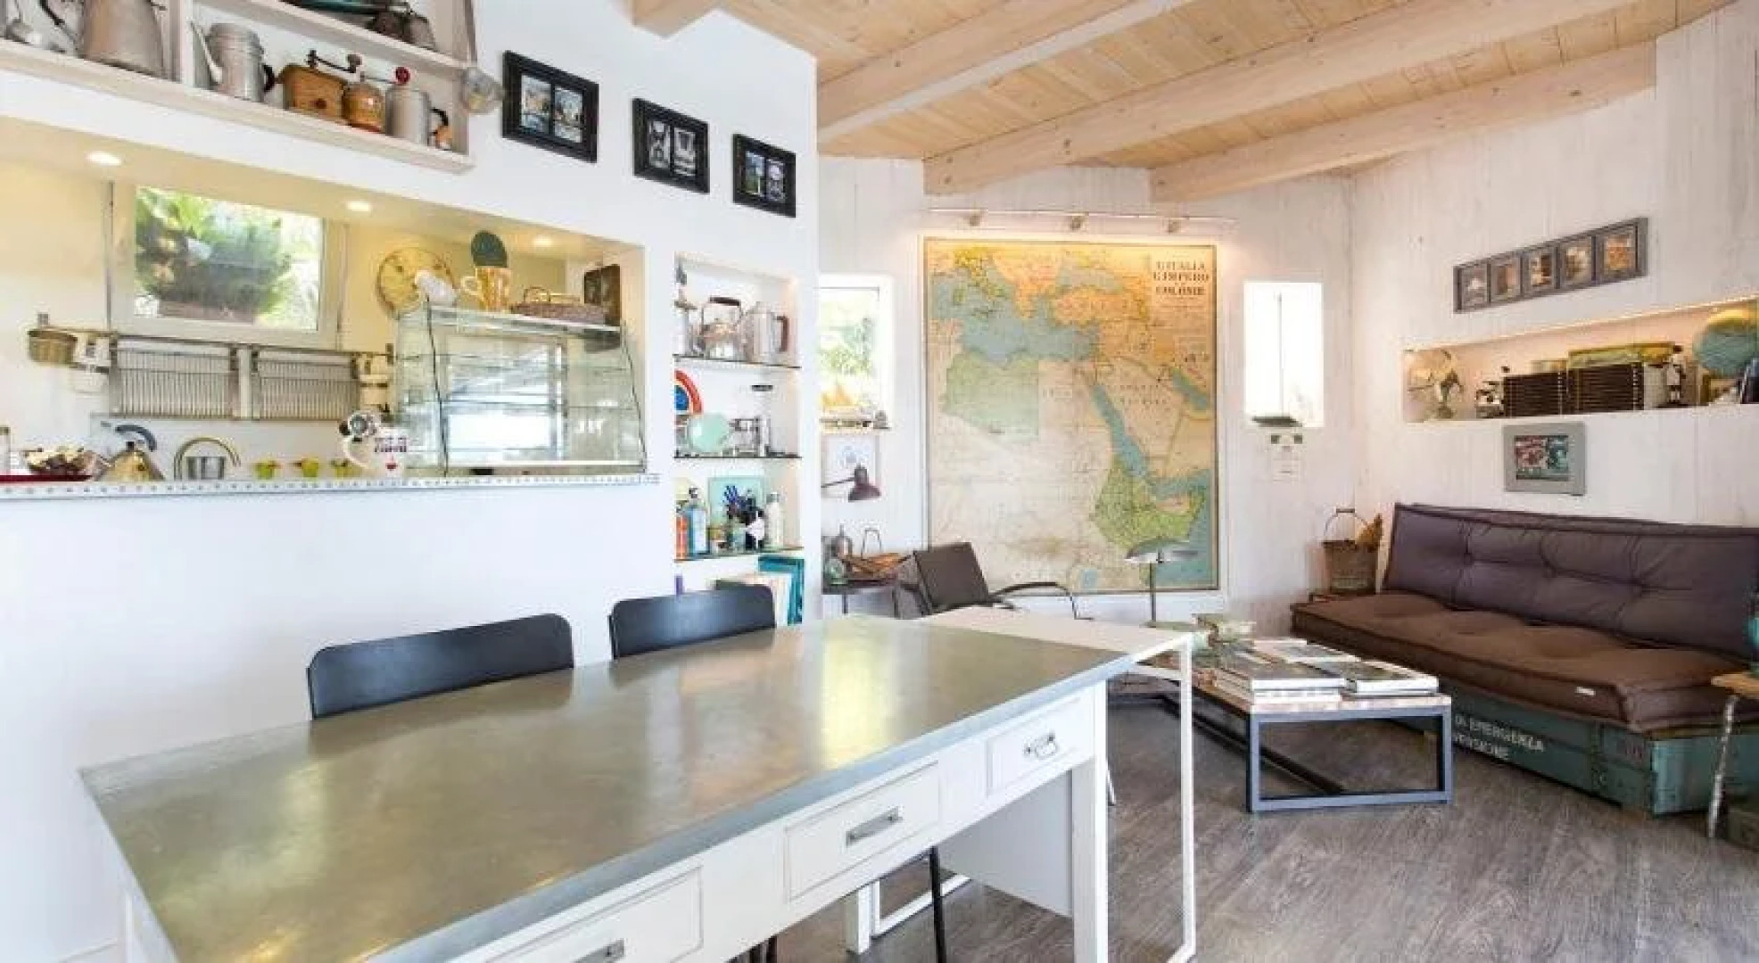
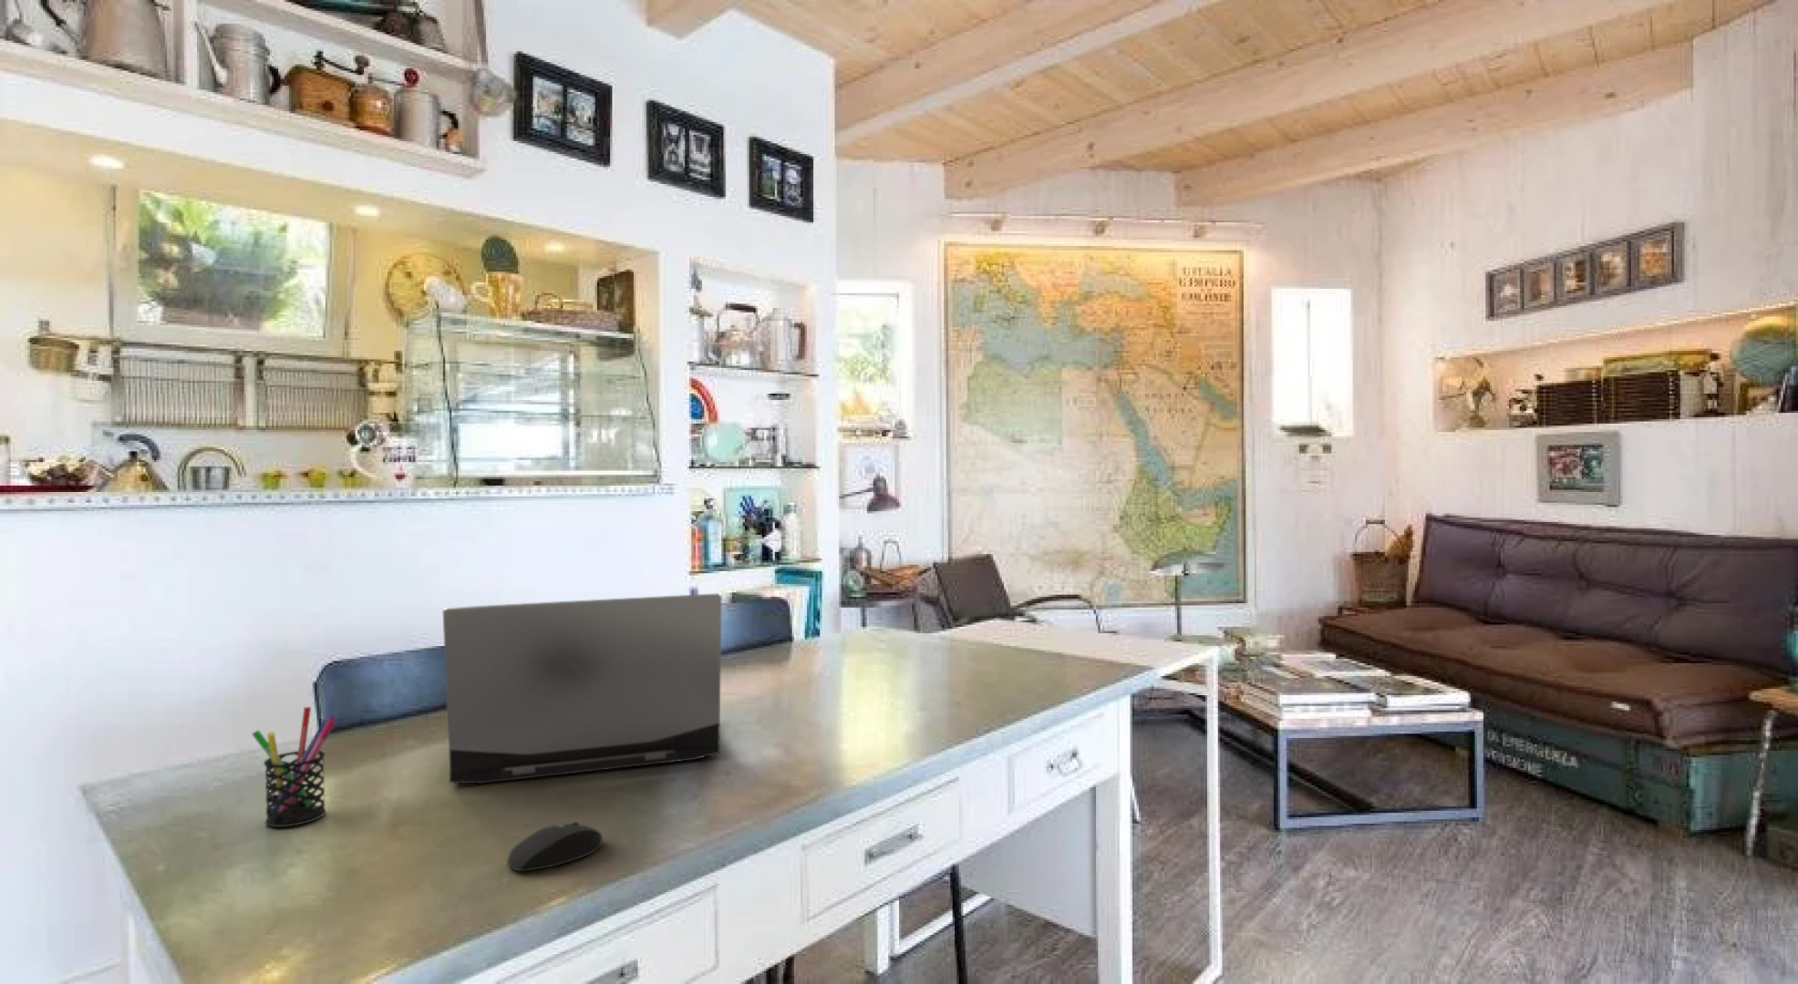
+ laptop computer [443,593,723,784]
+ pen holder [252,706,336,828]
+ mouse [506,820,604,873]
